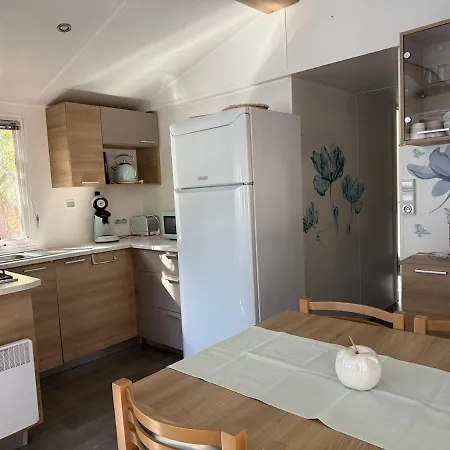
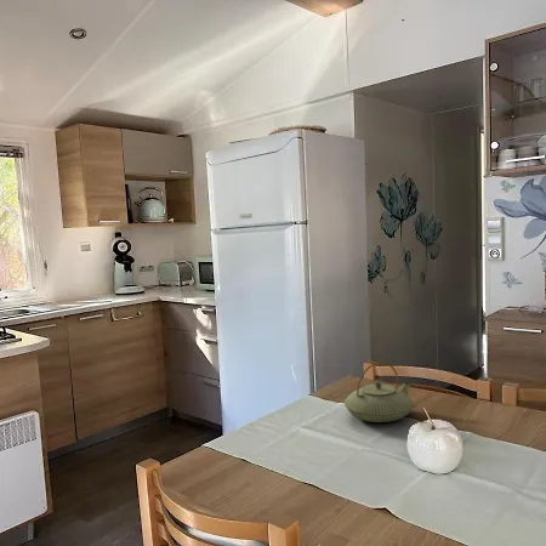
+ teapot [343,360,415,423]
